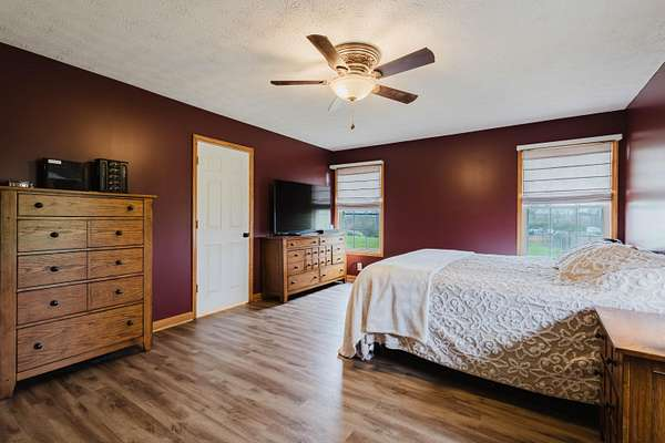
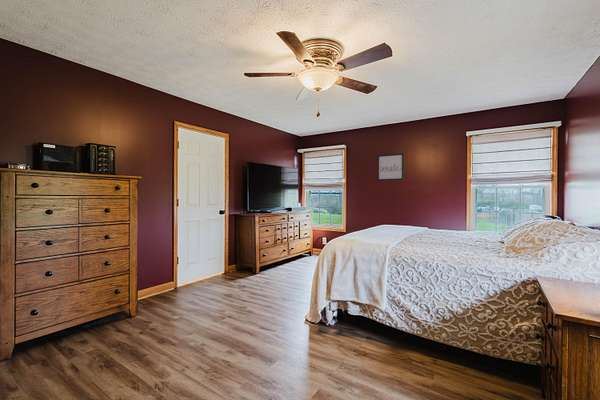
+ wall art [376,152,405,182]
